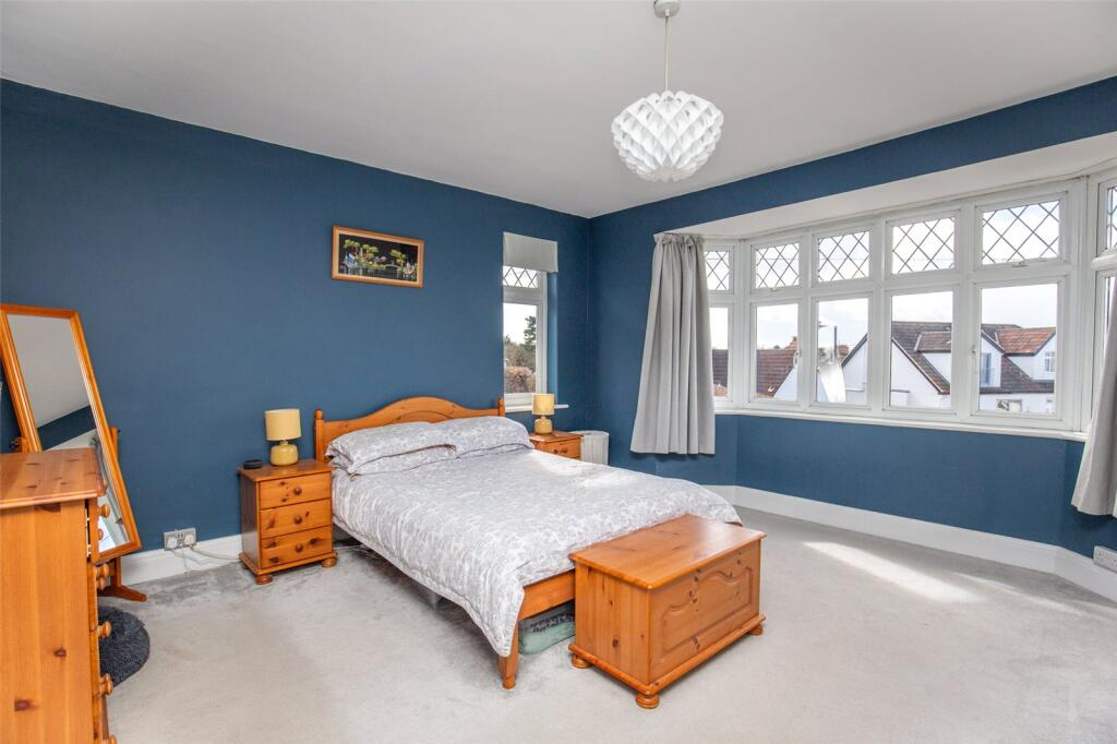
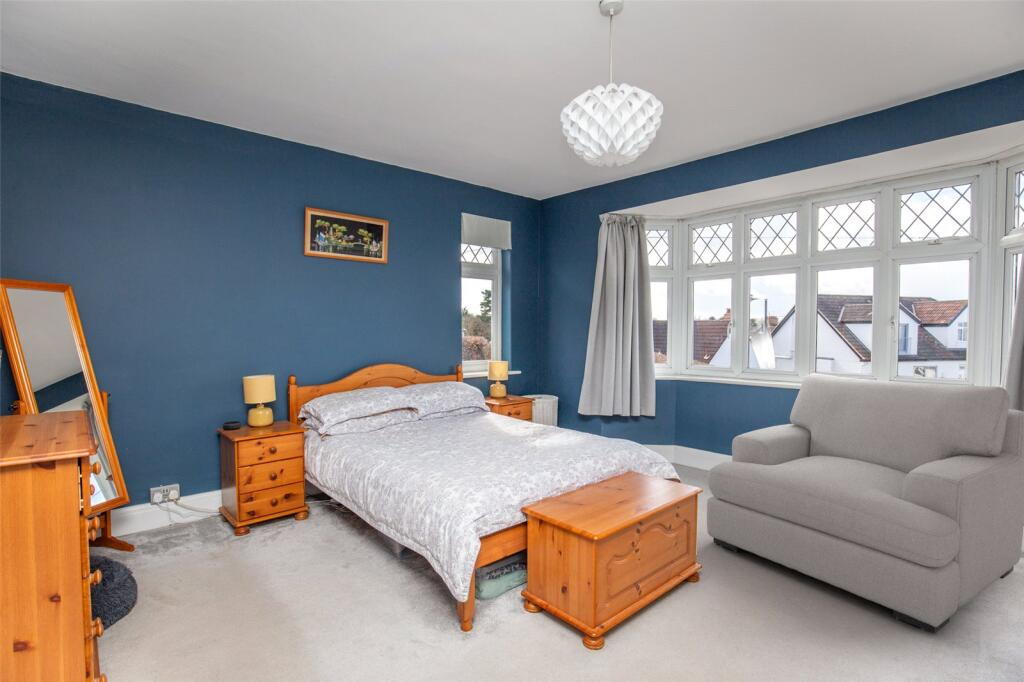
+ chair [706,372,1024,635]
